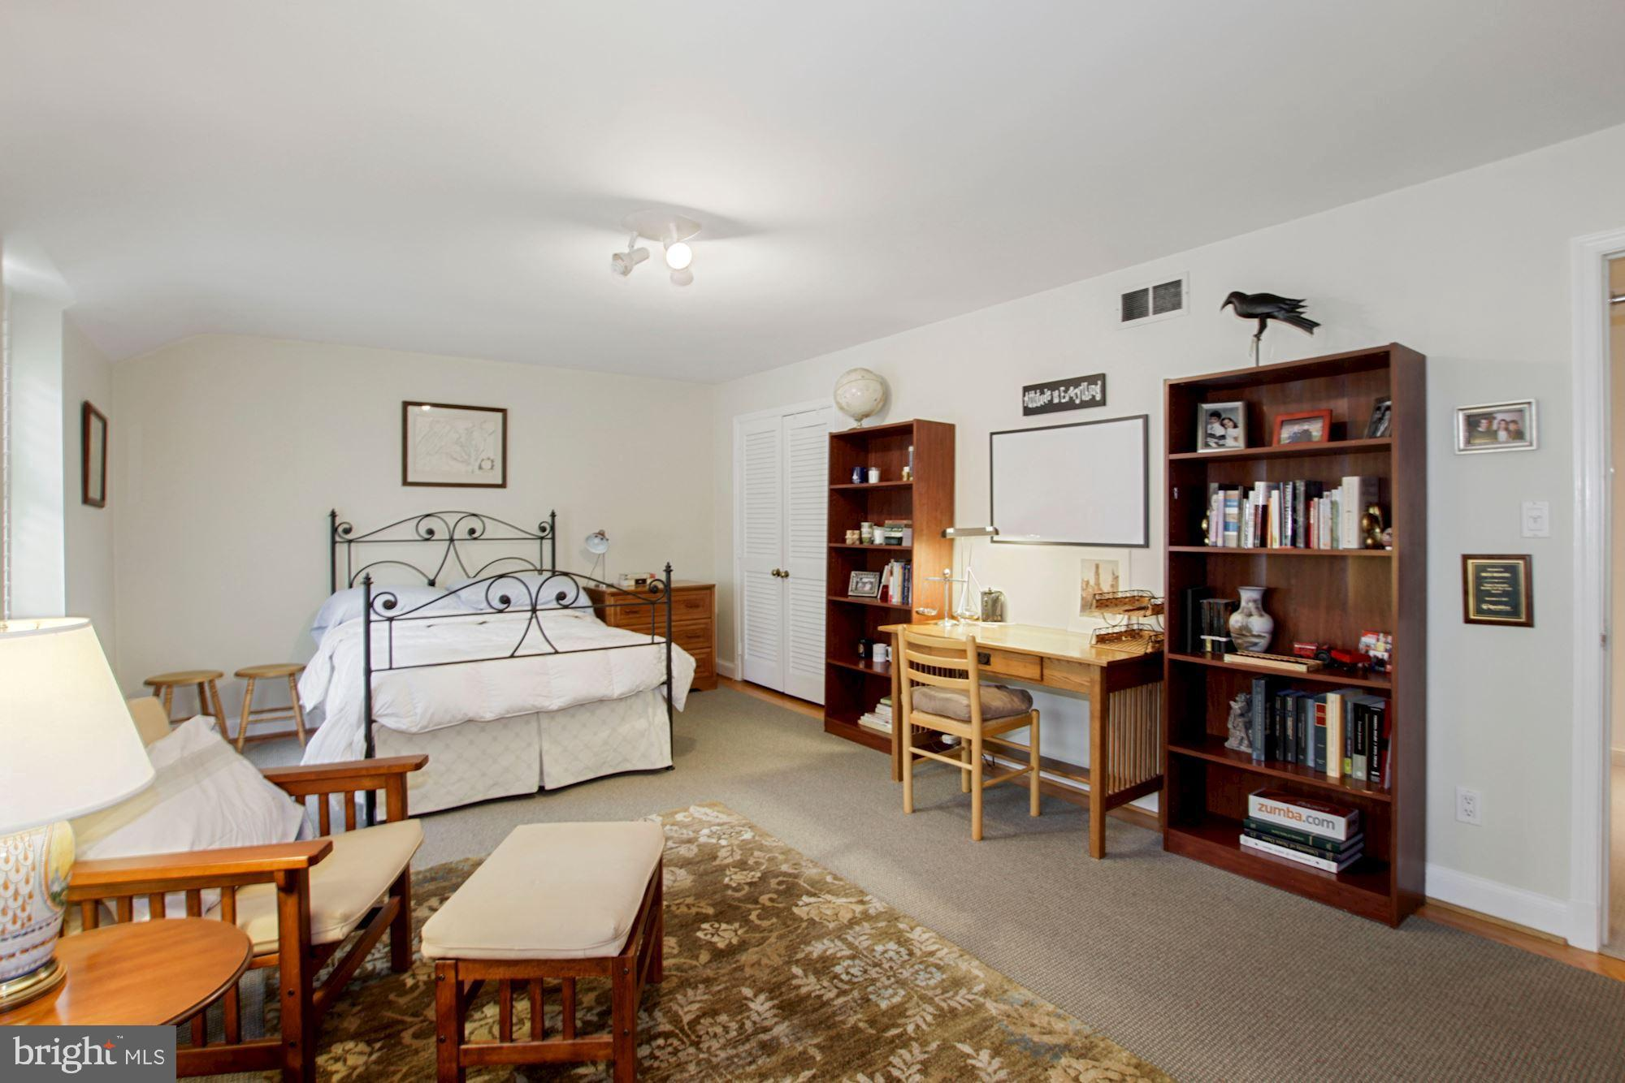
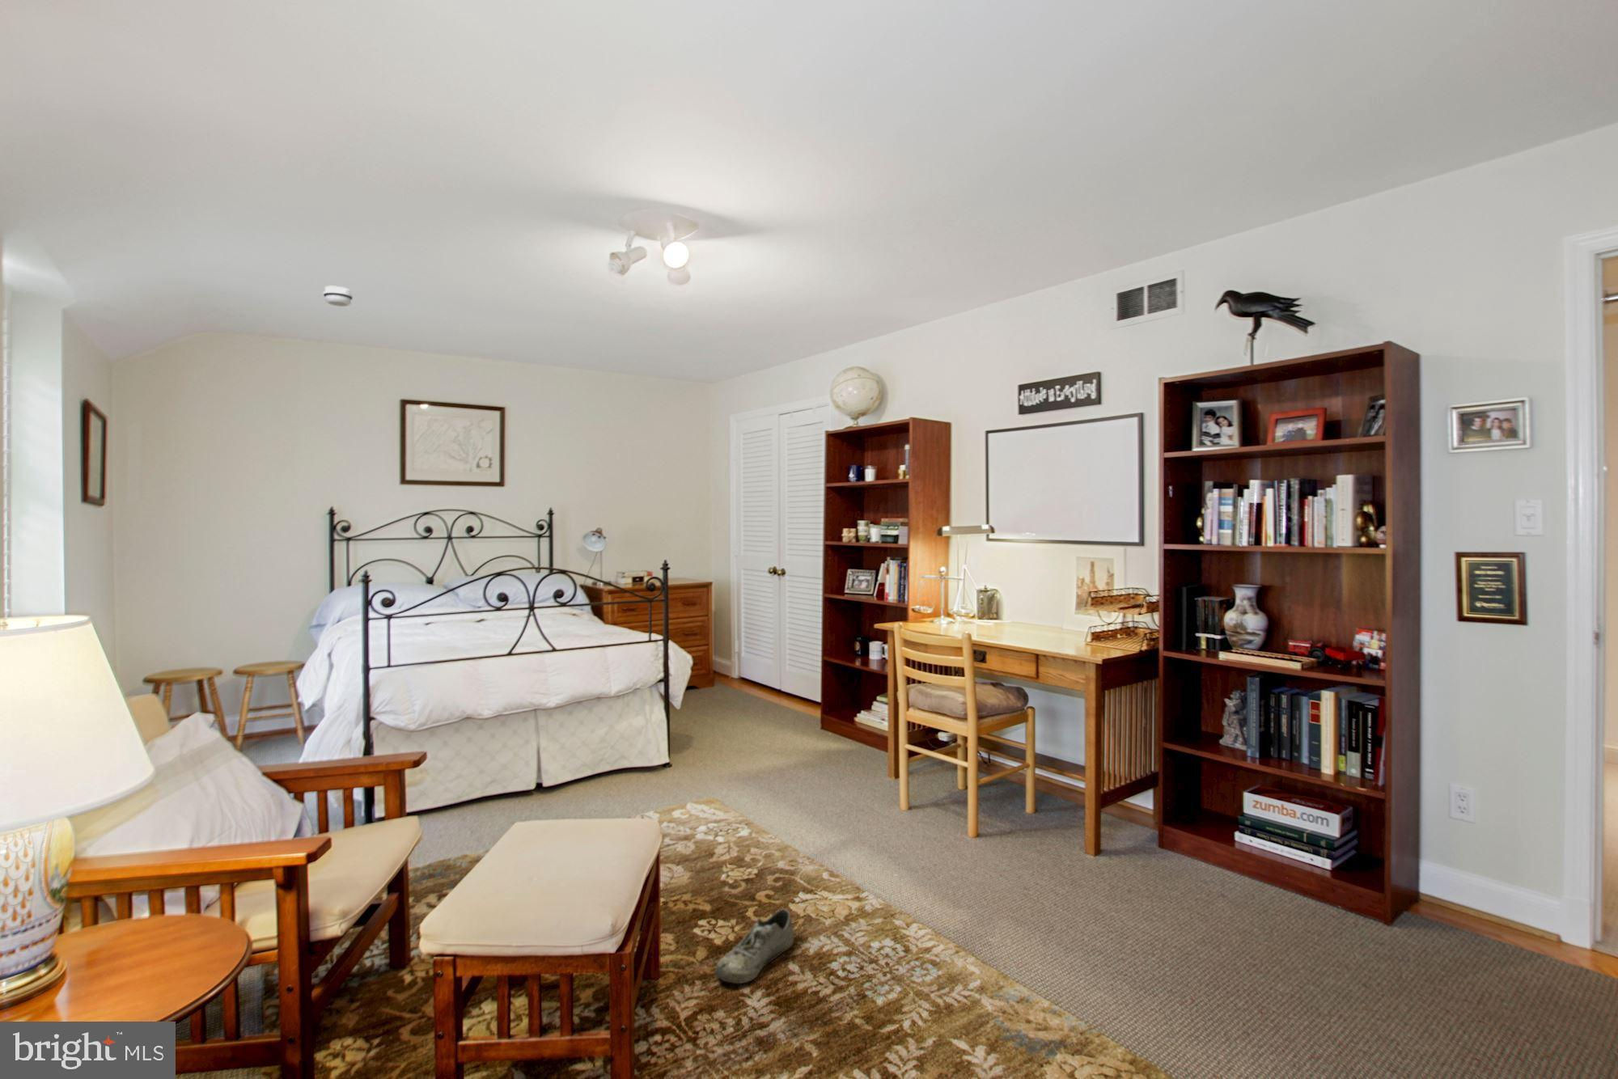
+ shoe [714,908,795,984]
+ smoke detector [323,285,354,307]
